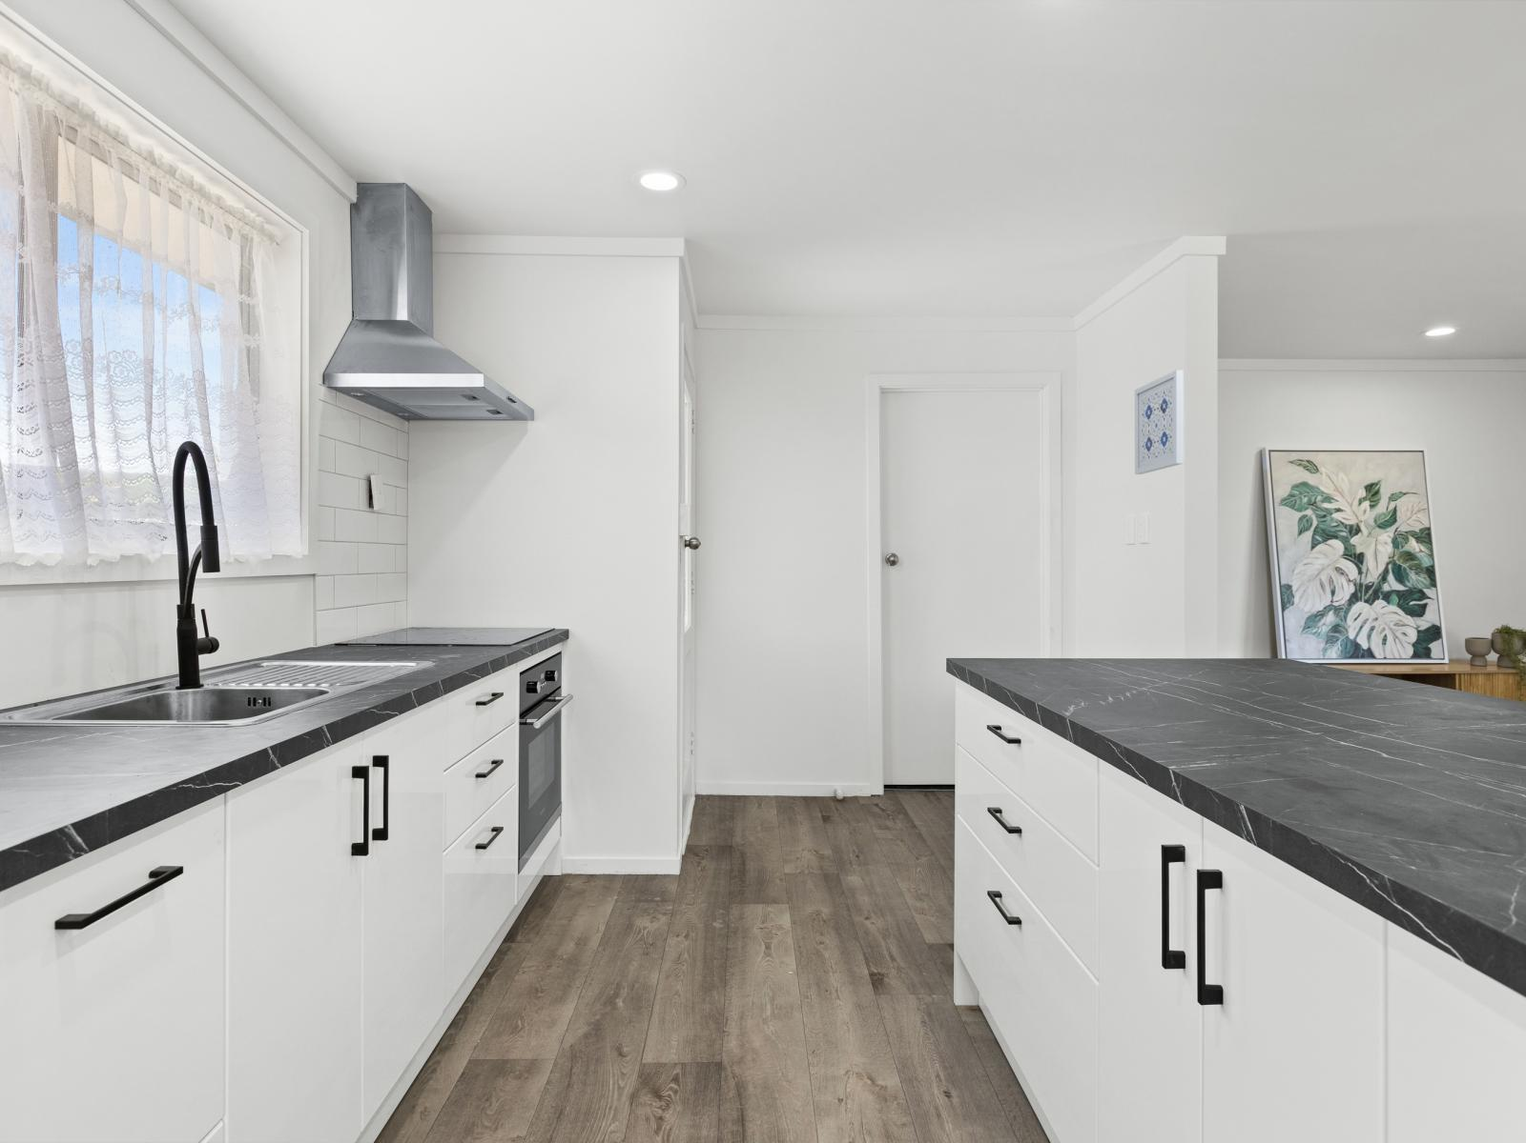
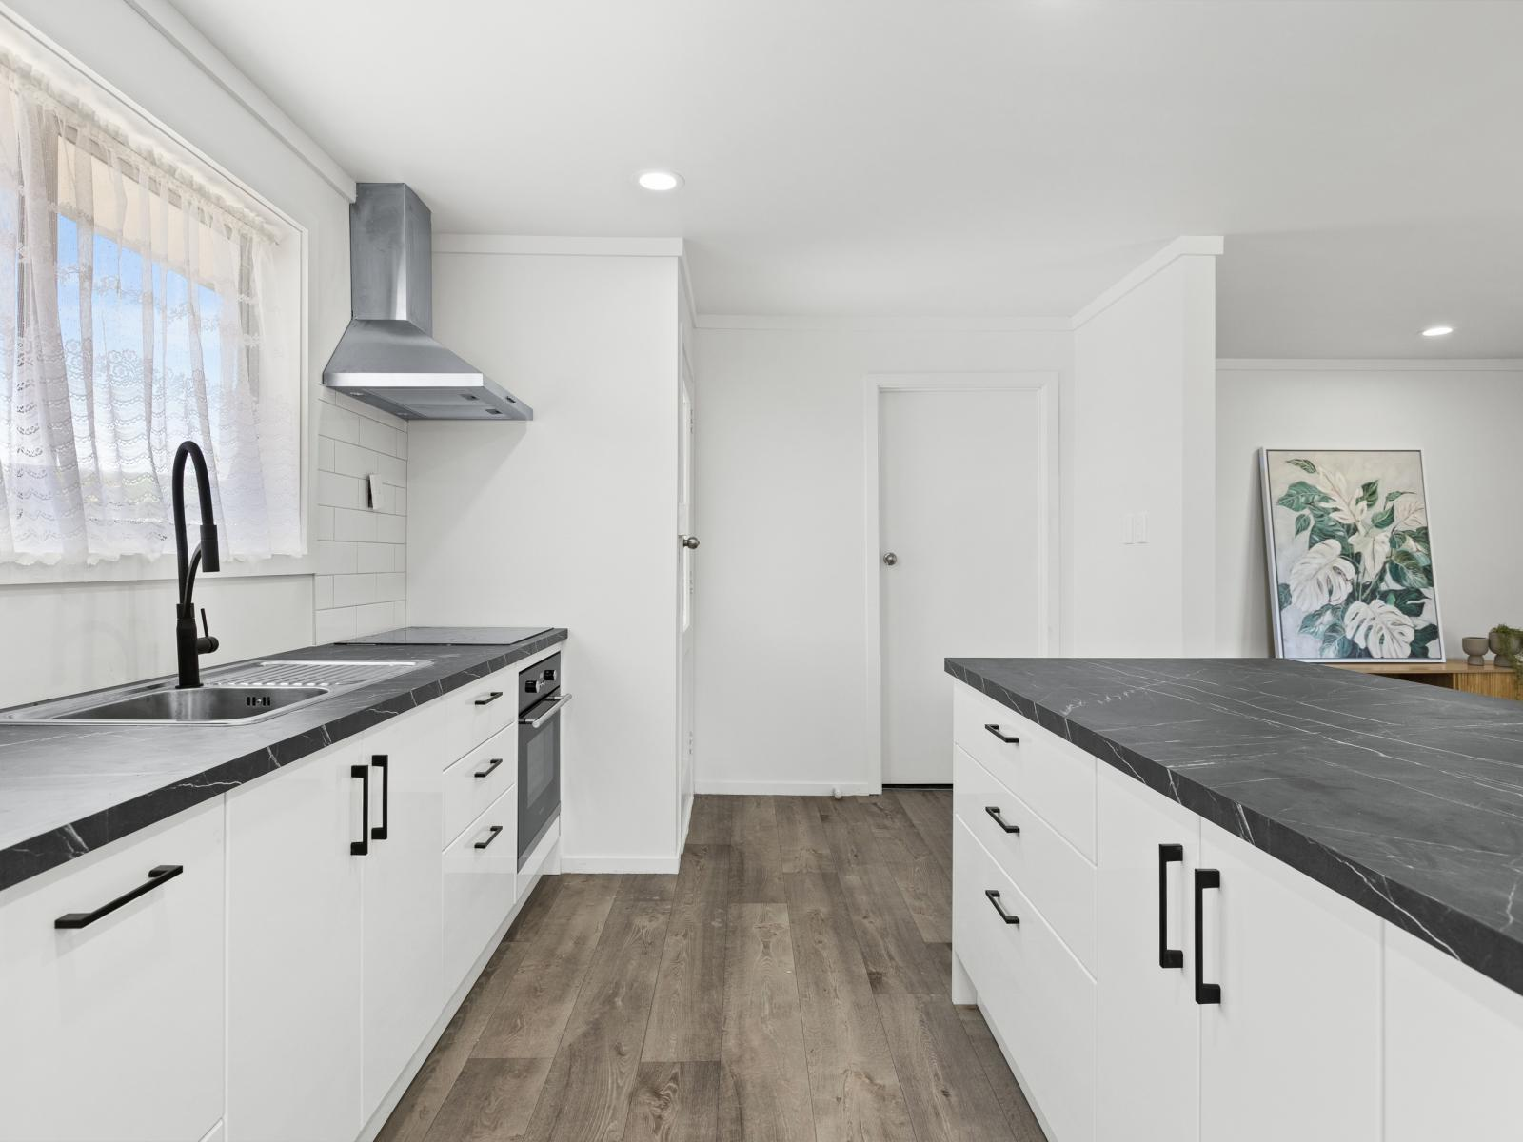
- wall art [1134,369,1185,475]
